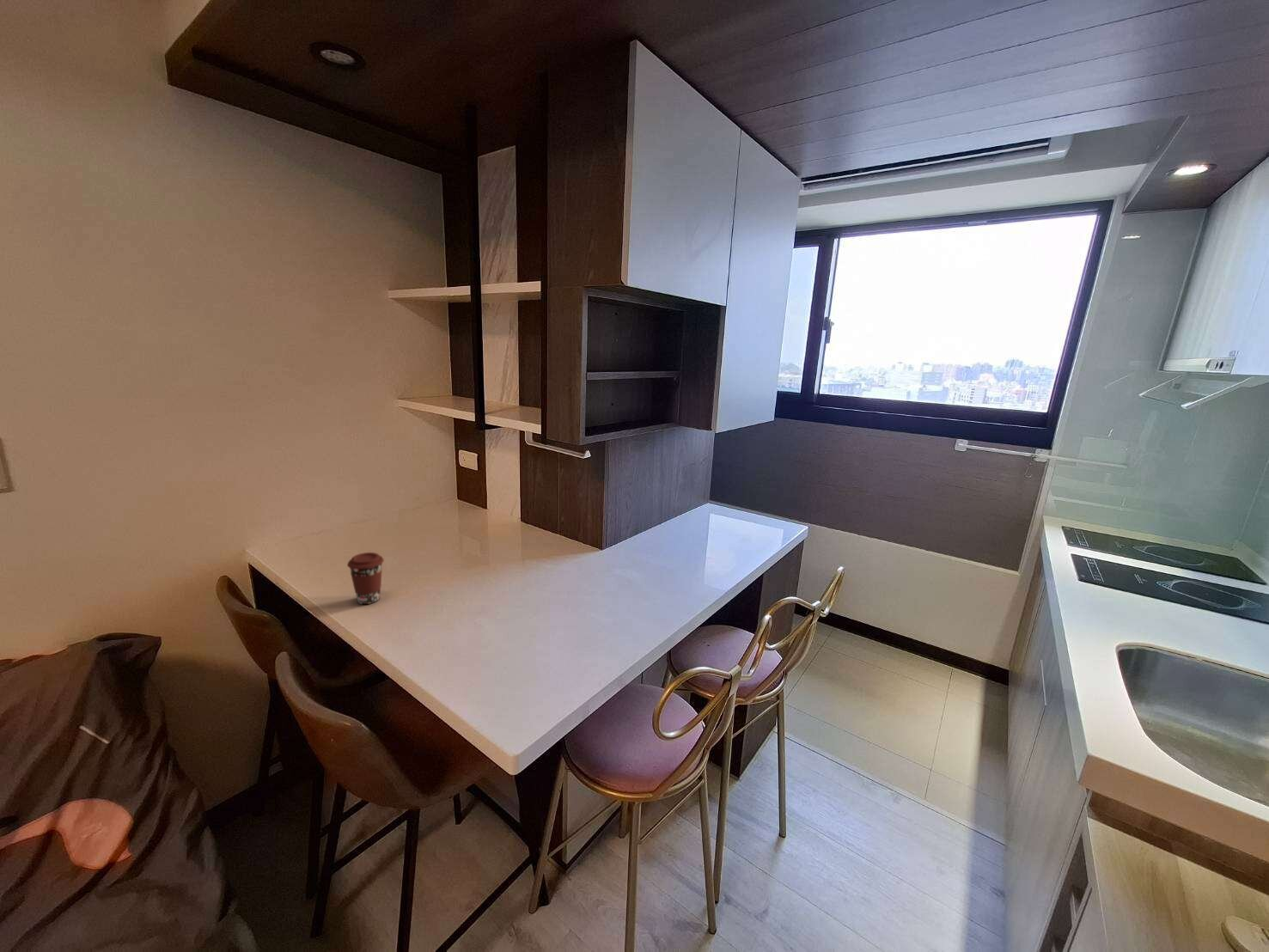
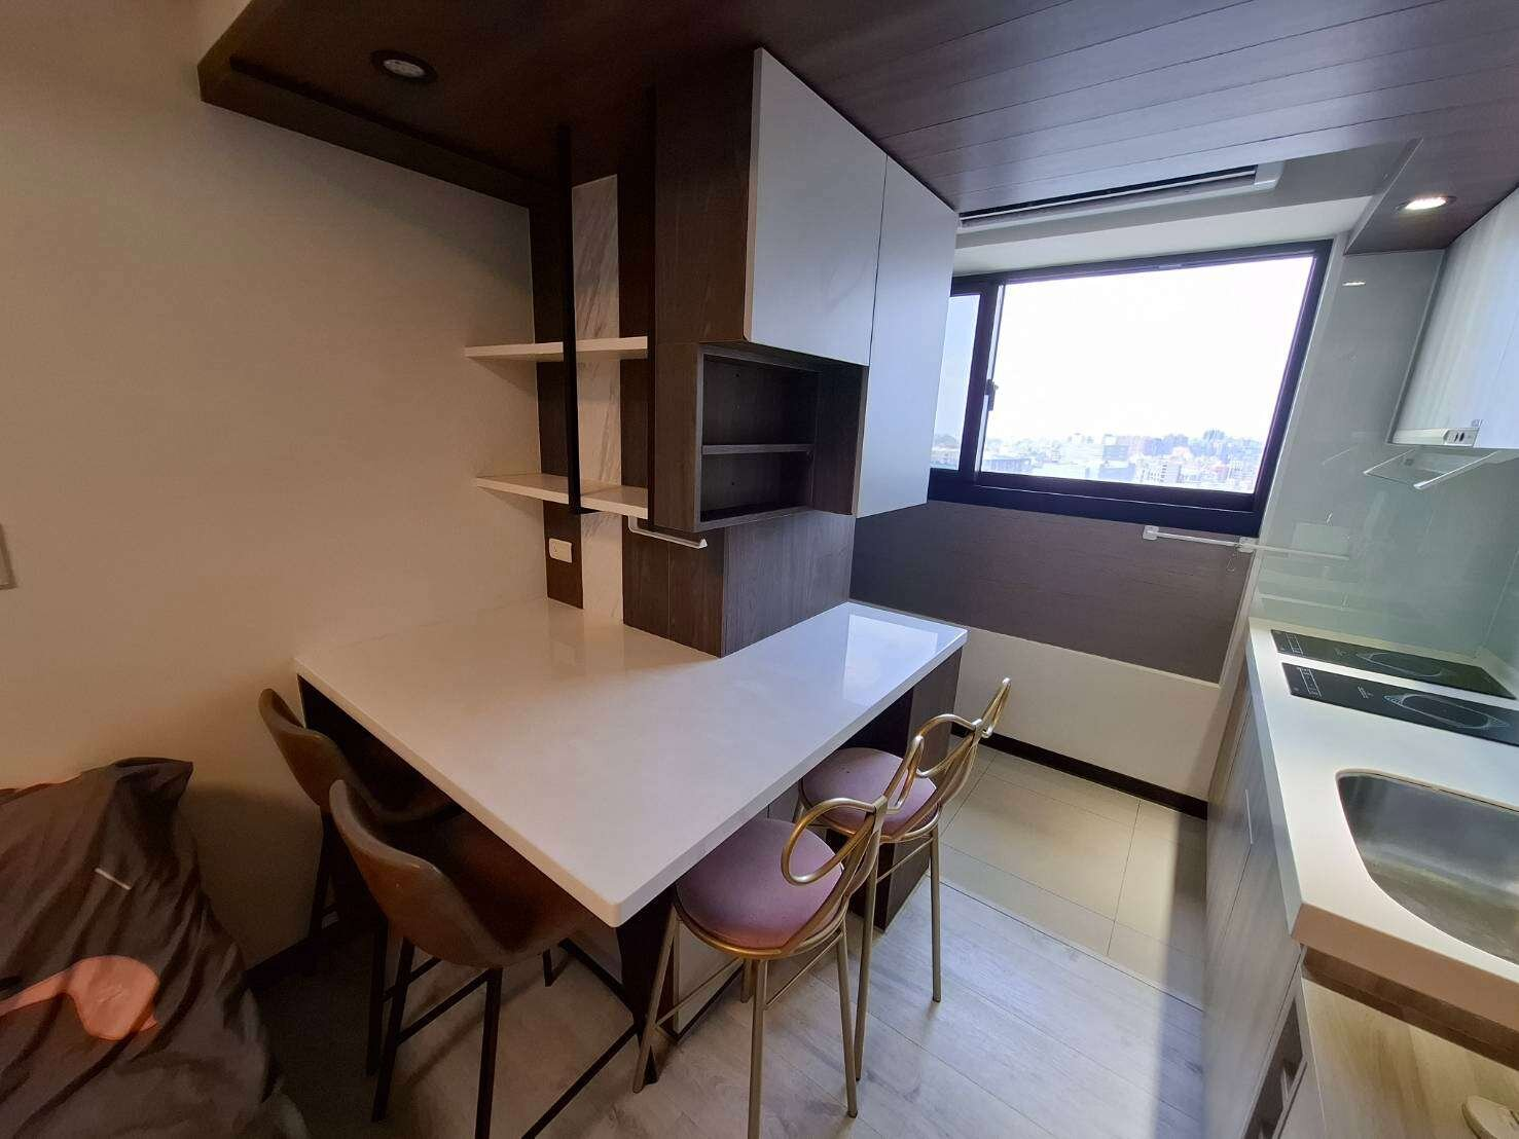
- coffee cup [346,552,385,605]
